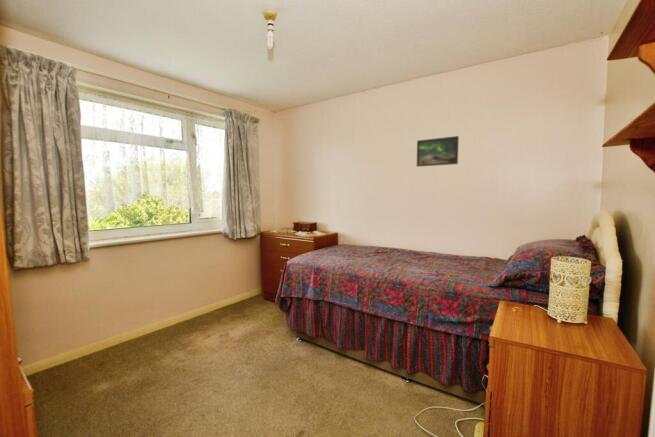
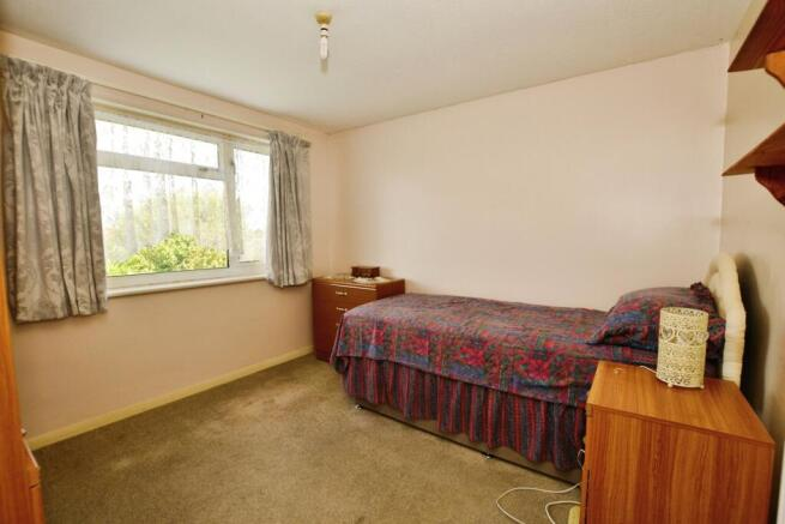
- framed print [416,135,460,168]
